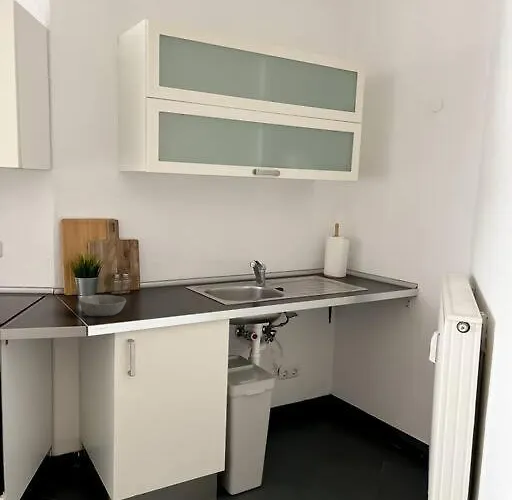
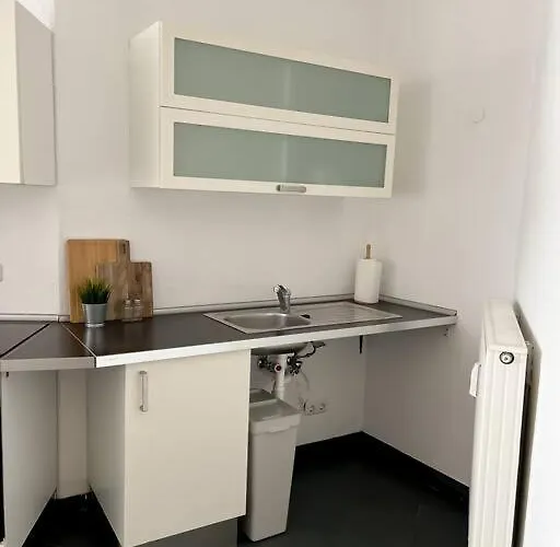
- bowl [78,294,127,317]
